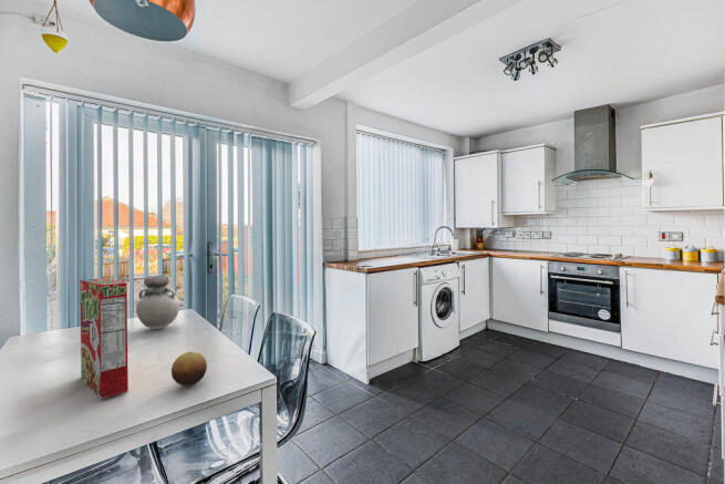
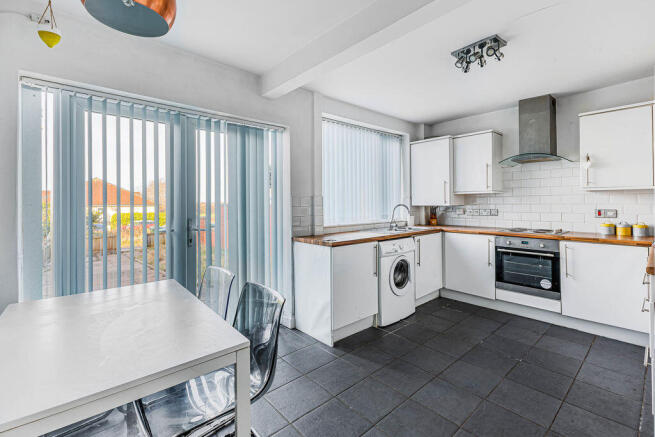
- cereal box [79,277,130,401]
- vase [135,275,180,330]
- fruit [170,351,208,387]
